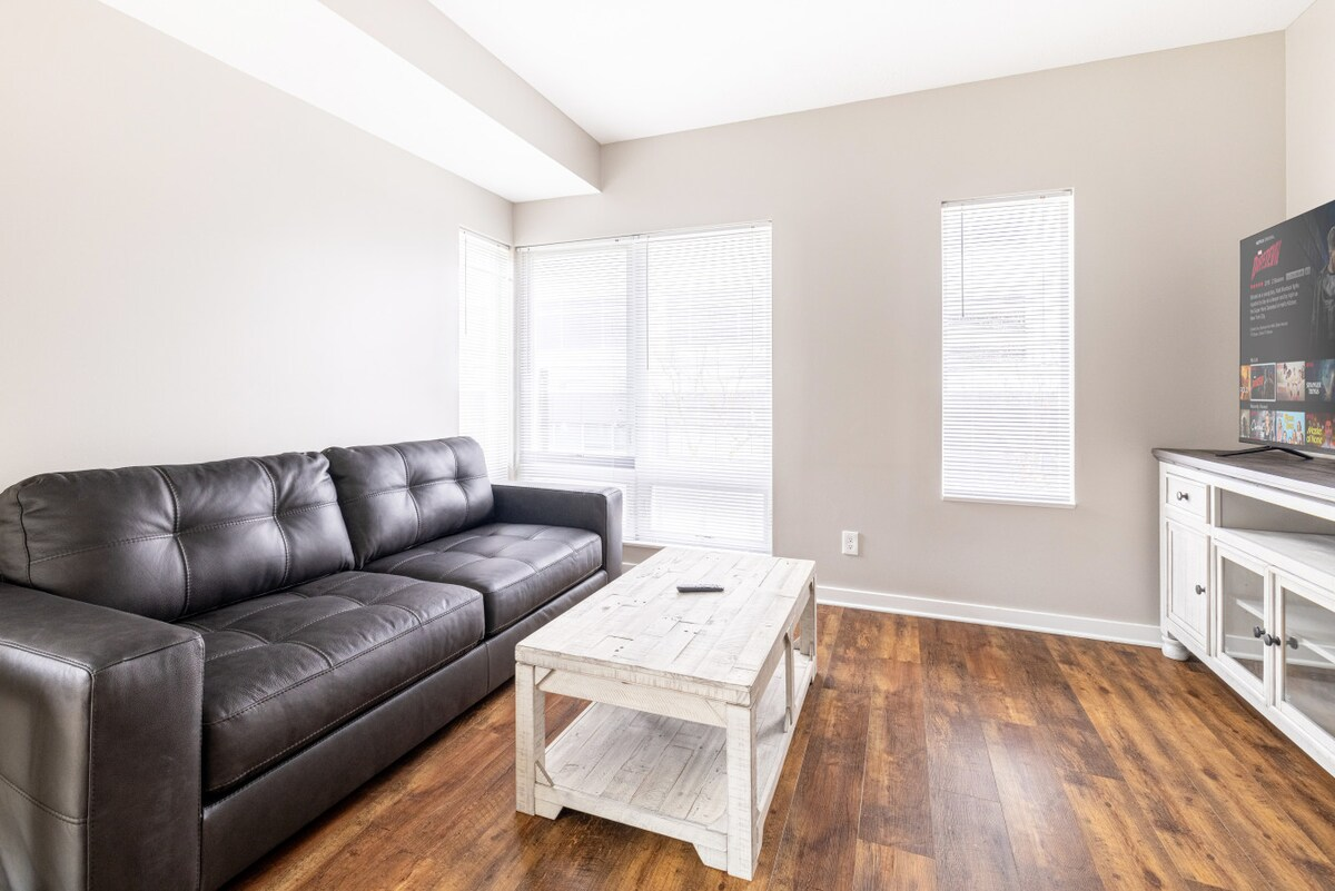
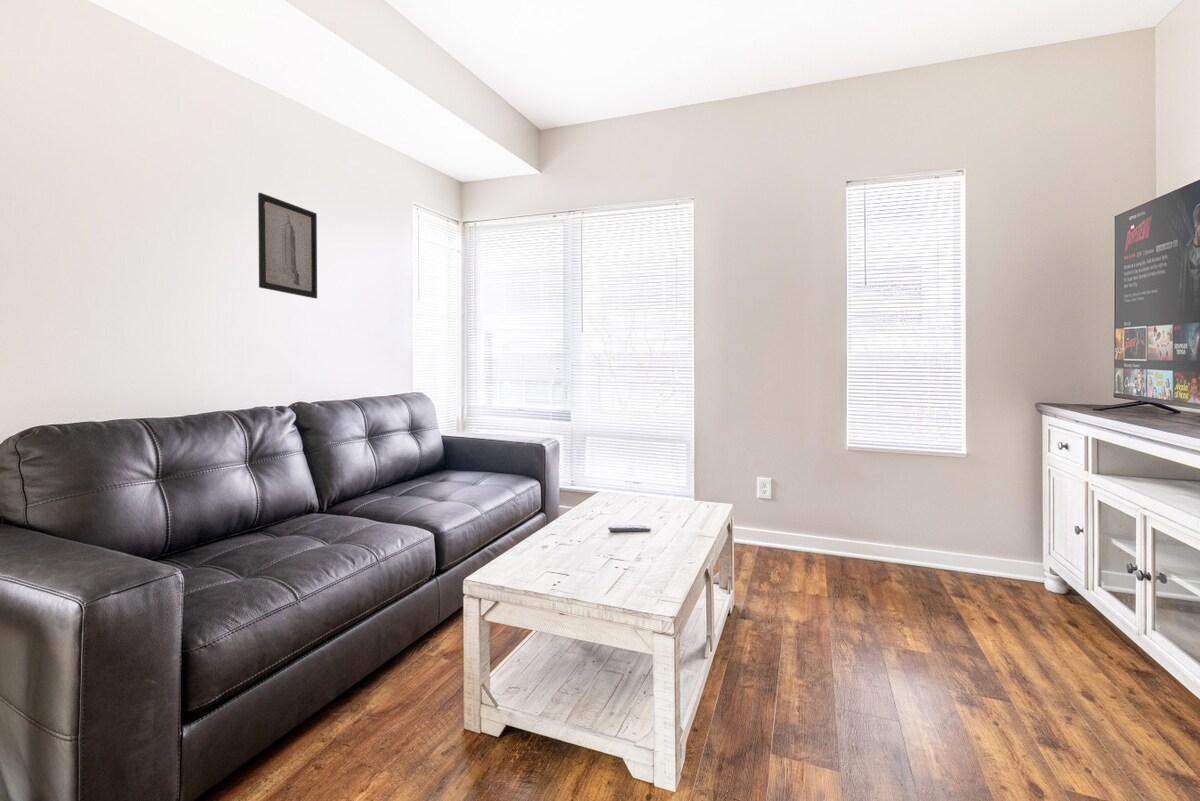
+ wall art [257,192,318,300]
